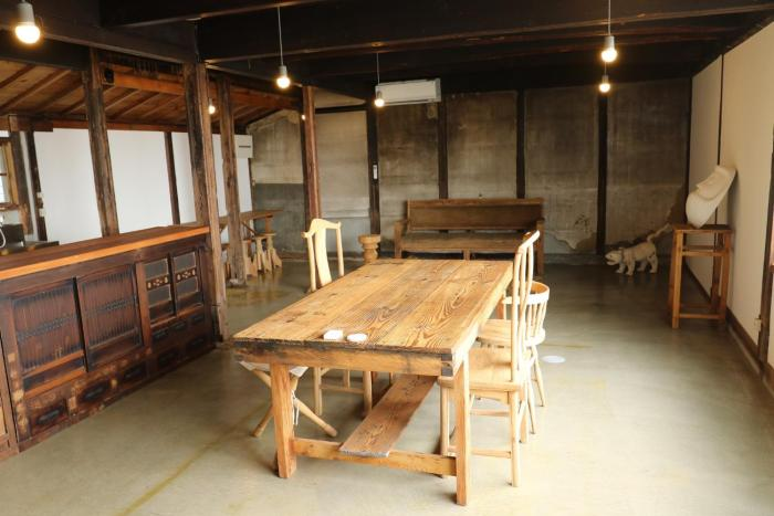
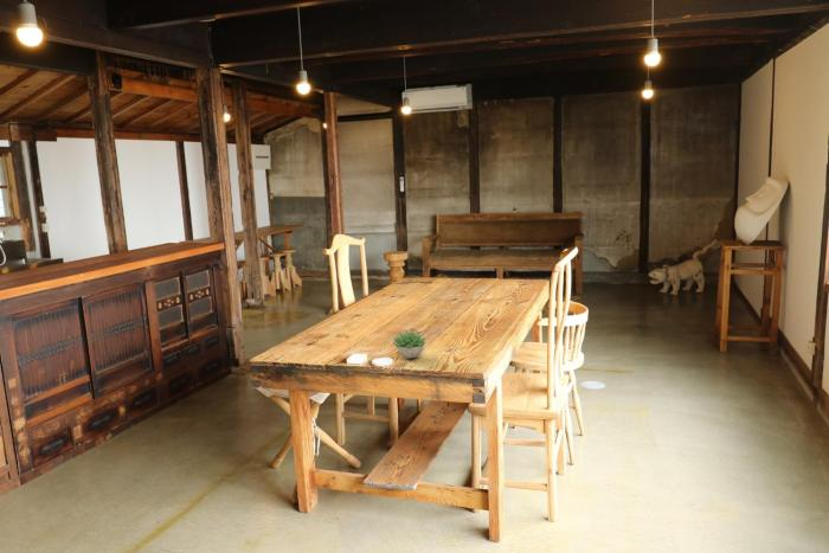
+ succulent plant [393,330,426,359]
